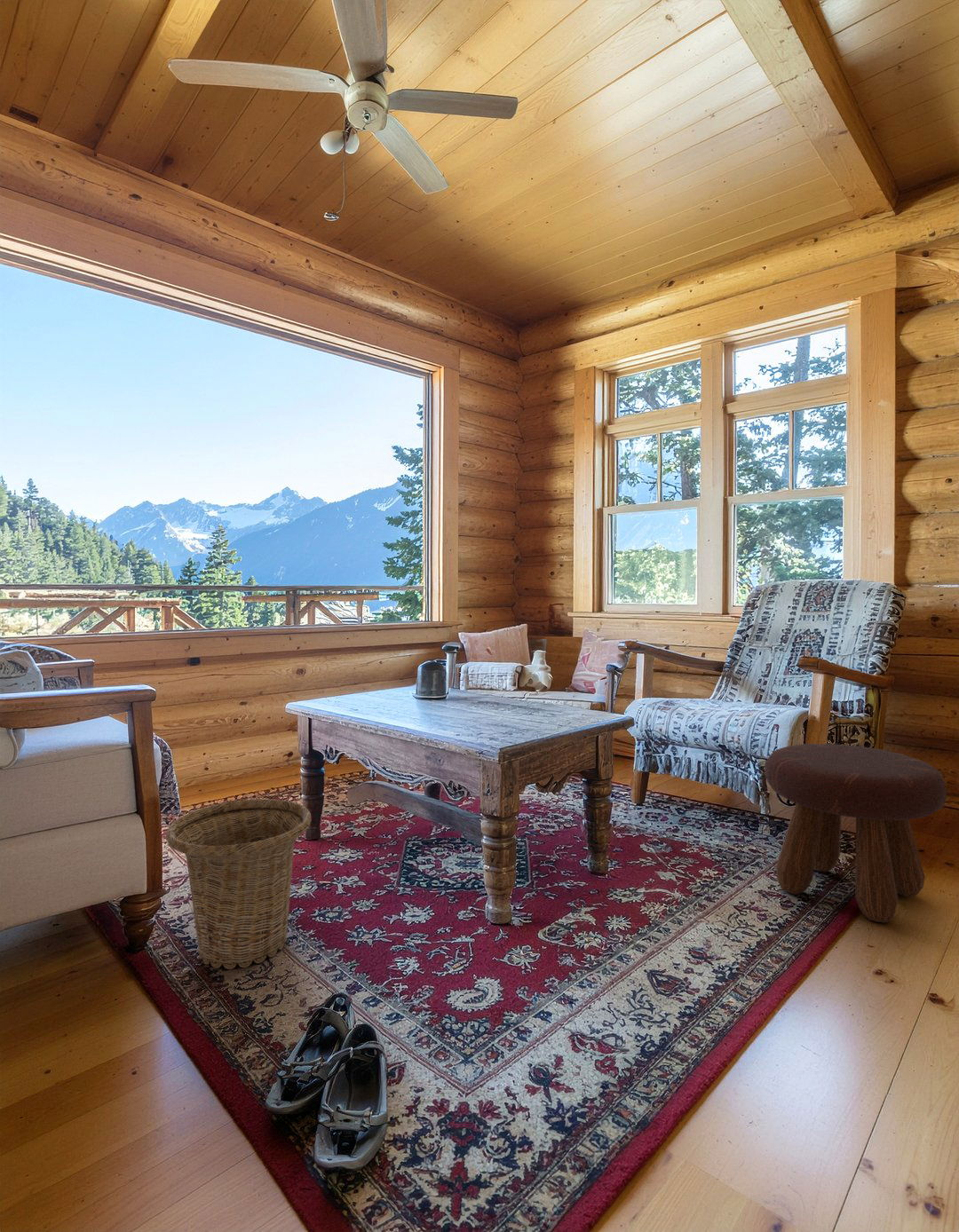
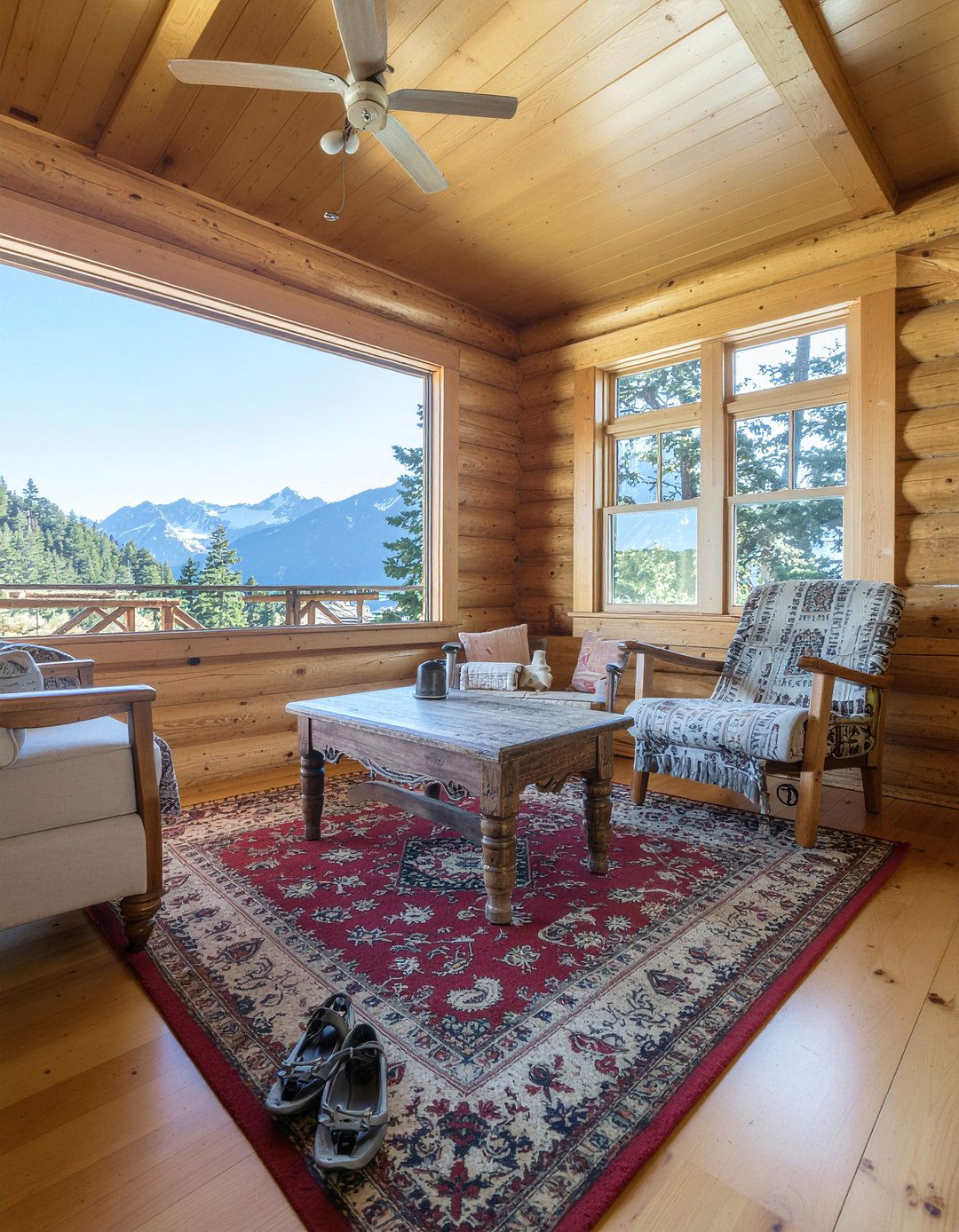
- footstool [764,743,947,923]
- basket [165,798,313,970]
